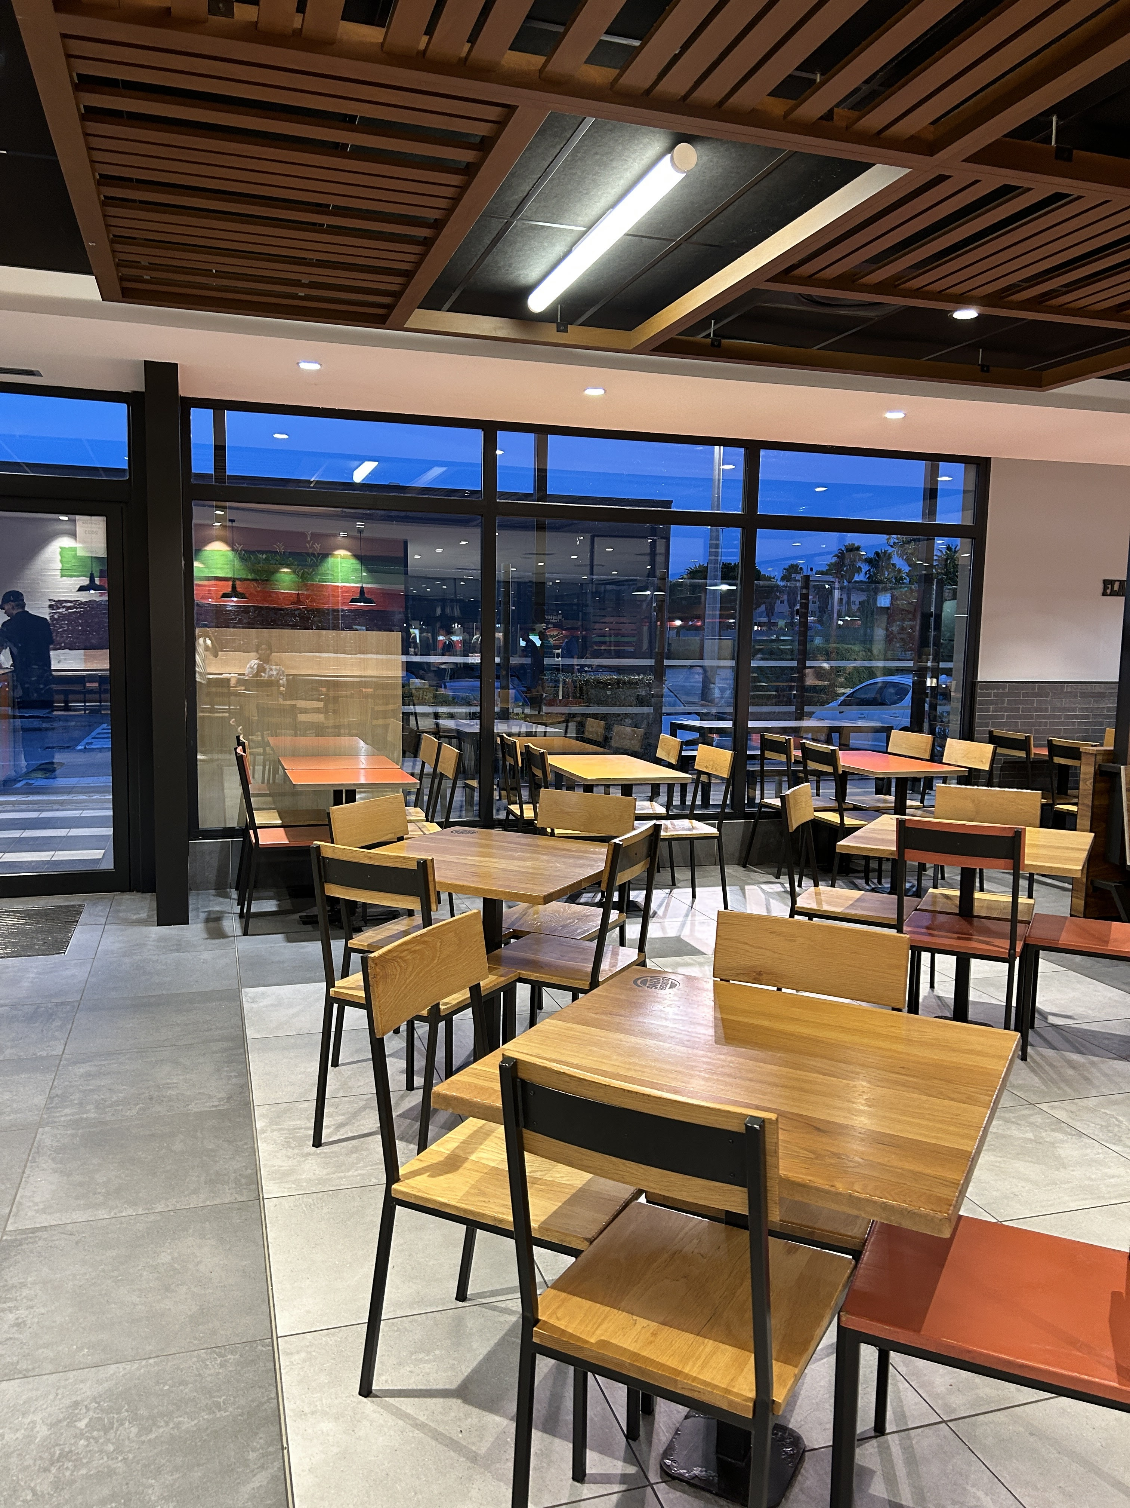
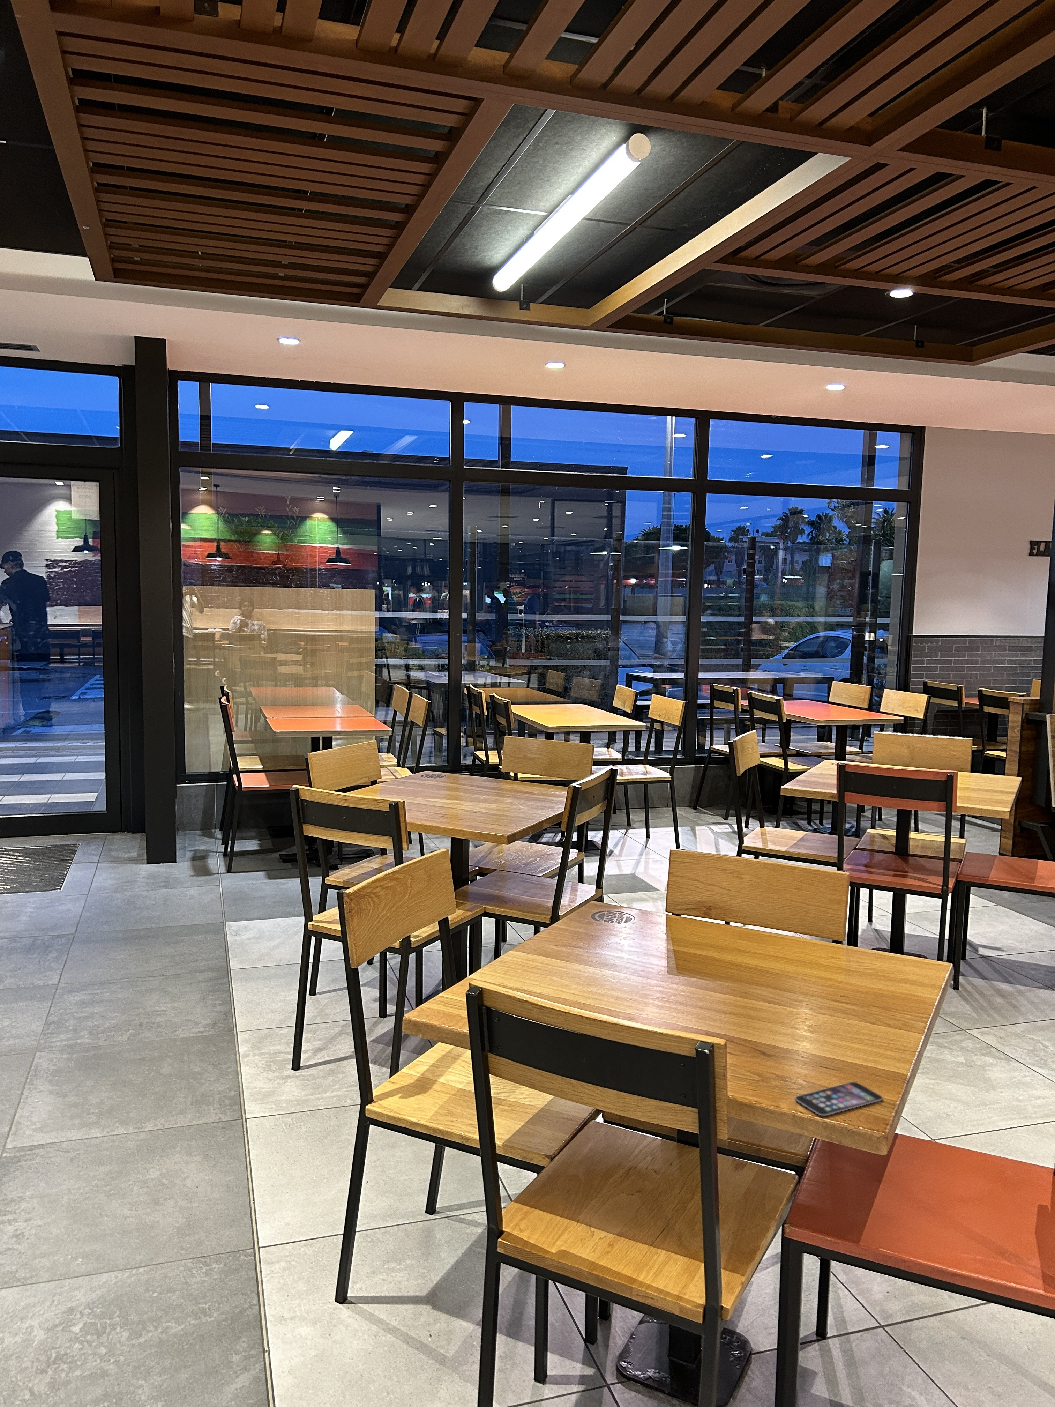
+ smartphone [795,1081,883,1116]
